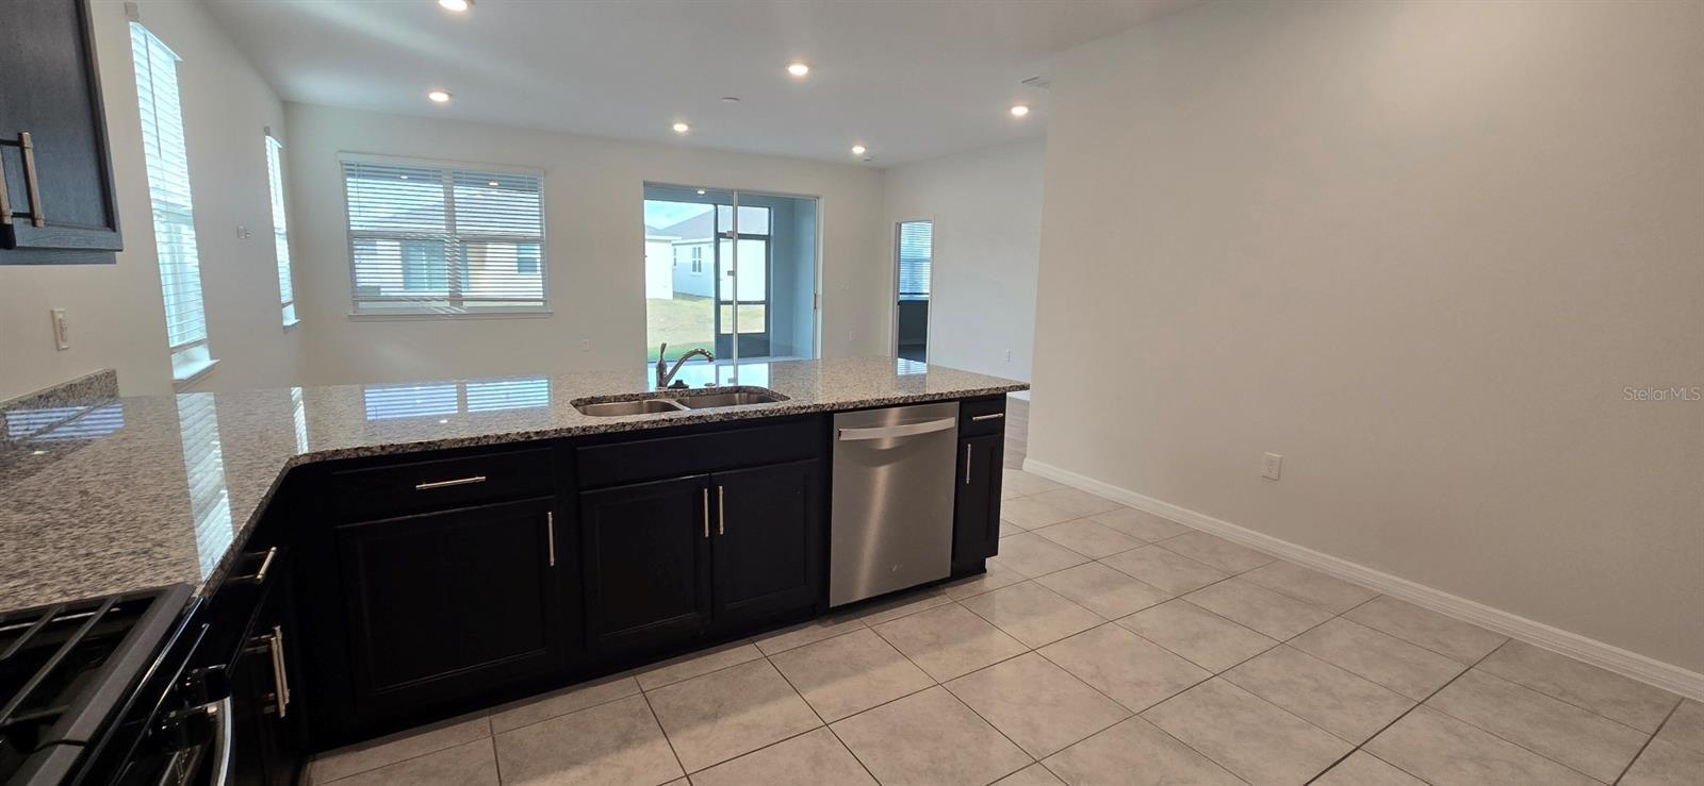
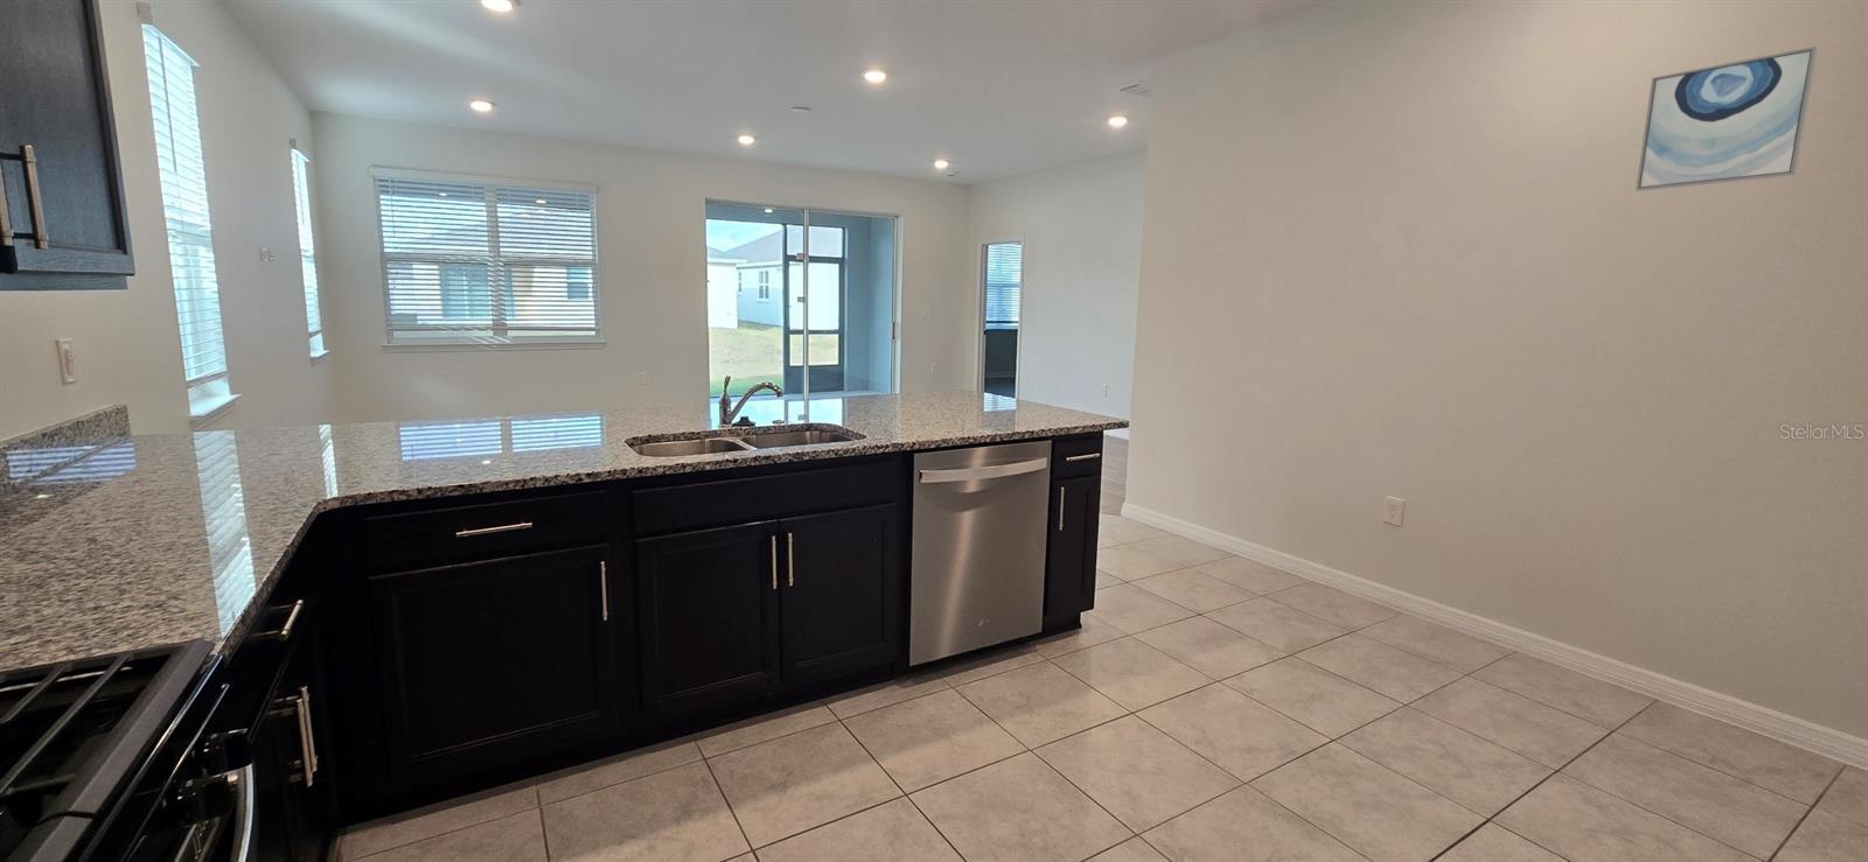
+ wall art [1634,45,1819,193]
